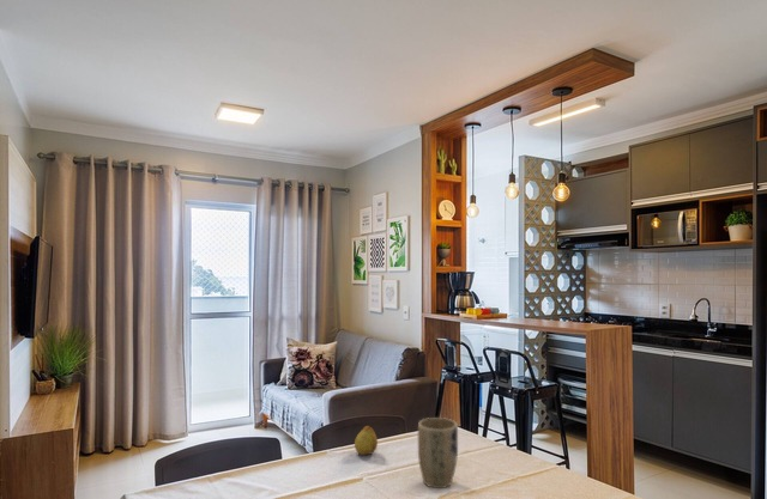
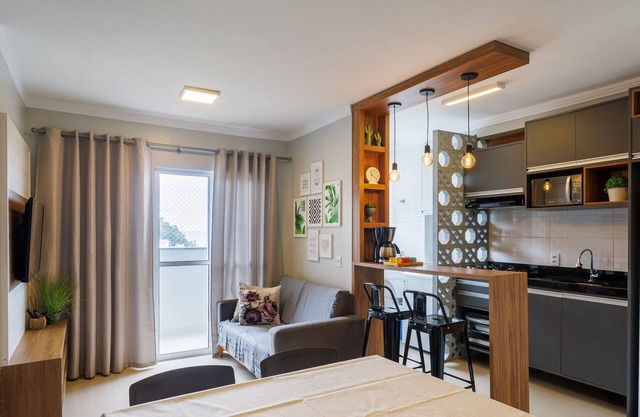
- fruit [354,421,379,456]
- plant pot [417,416,459,489]
